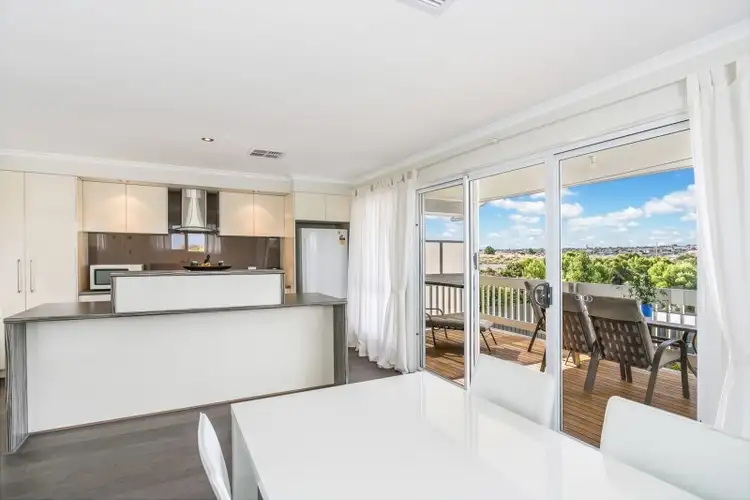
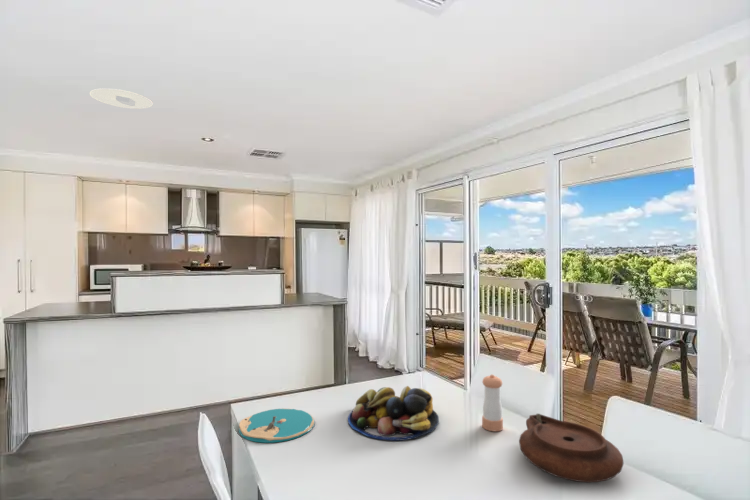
+ pepper shaker [481,374,504,432]
+ plate [518,413,624,483]
+ plate [238,408,315,444]
+ recessed light [89,87,154,110]
+ fruit bowl [347,385,440,442]
